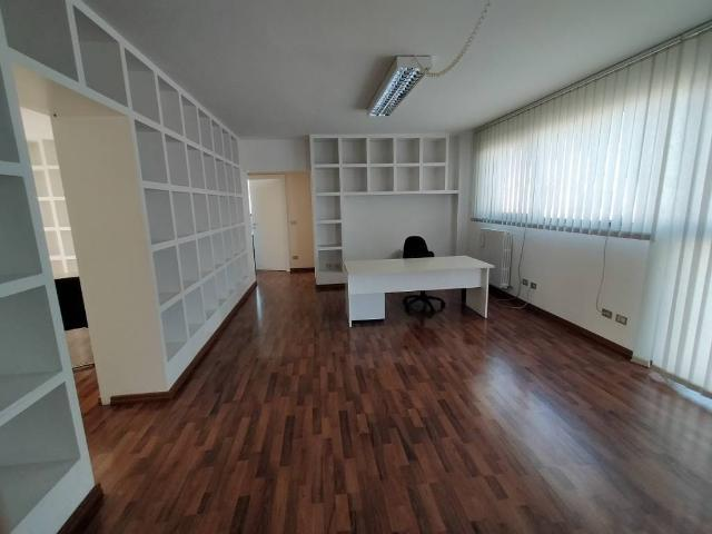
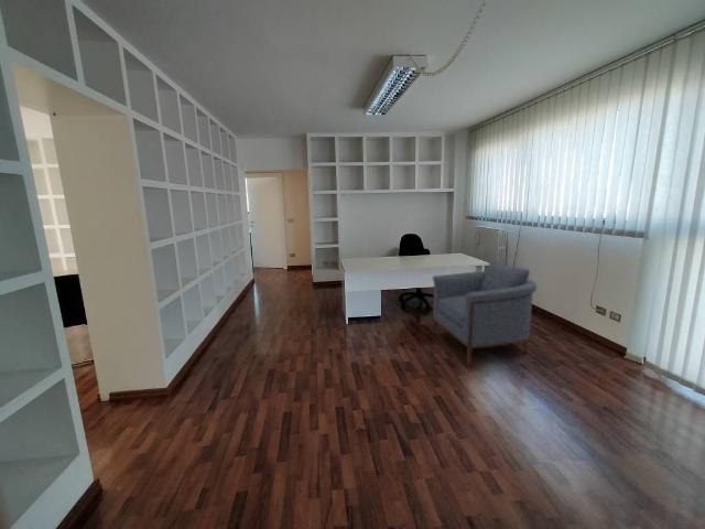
+ armchair [432,260,538,367]
